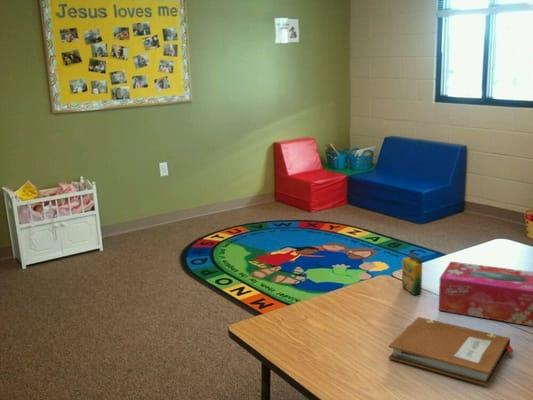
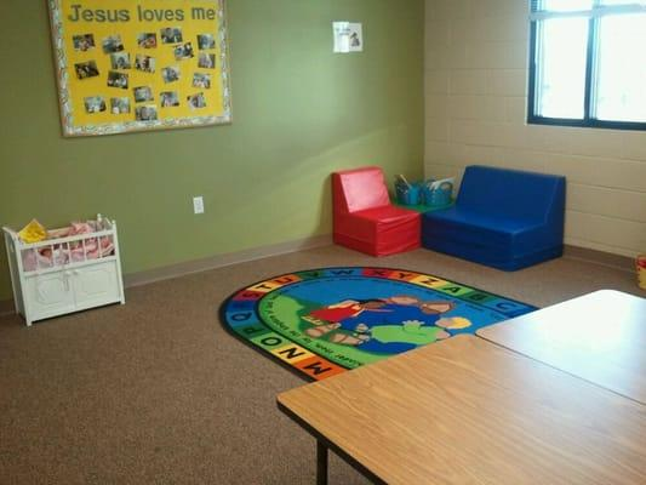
- notebook [388,316,515,387]
- crayon box [401,251,423,296]
- tissue box [438,261,533,327]
